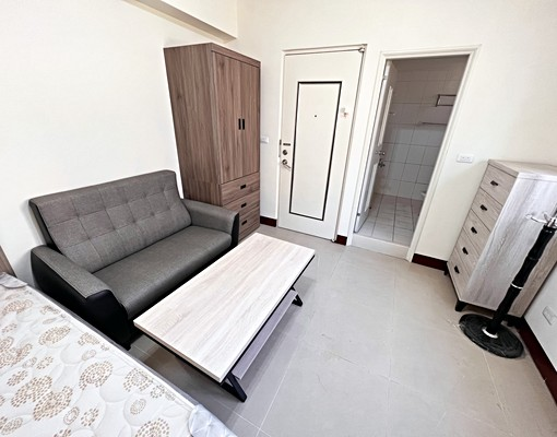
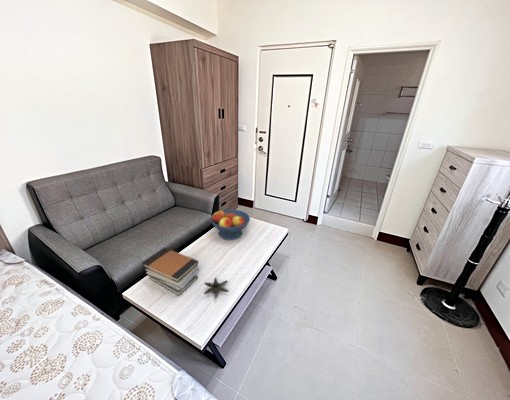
+ candle holder [203,276,229,299]
+ book stack [141,247,200,297]
+ fruit bowl [209,208,251,241]
